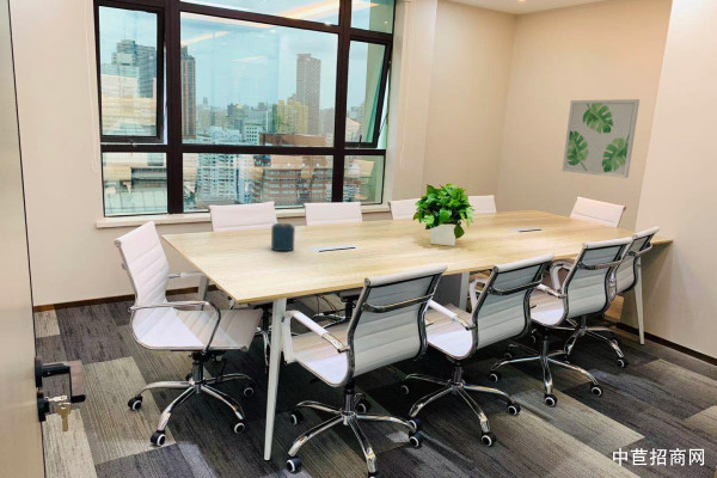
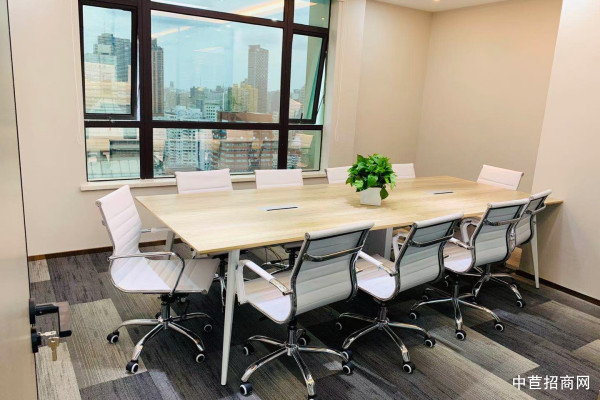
- wall art [560,98,641,179]
- speaker [270,222,296,252]
